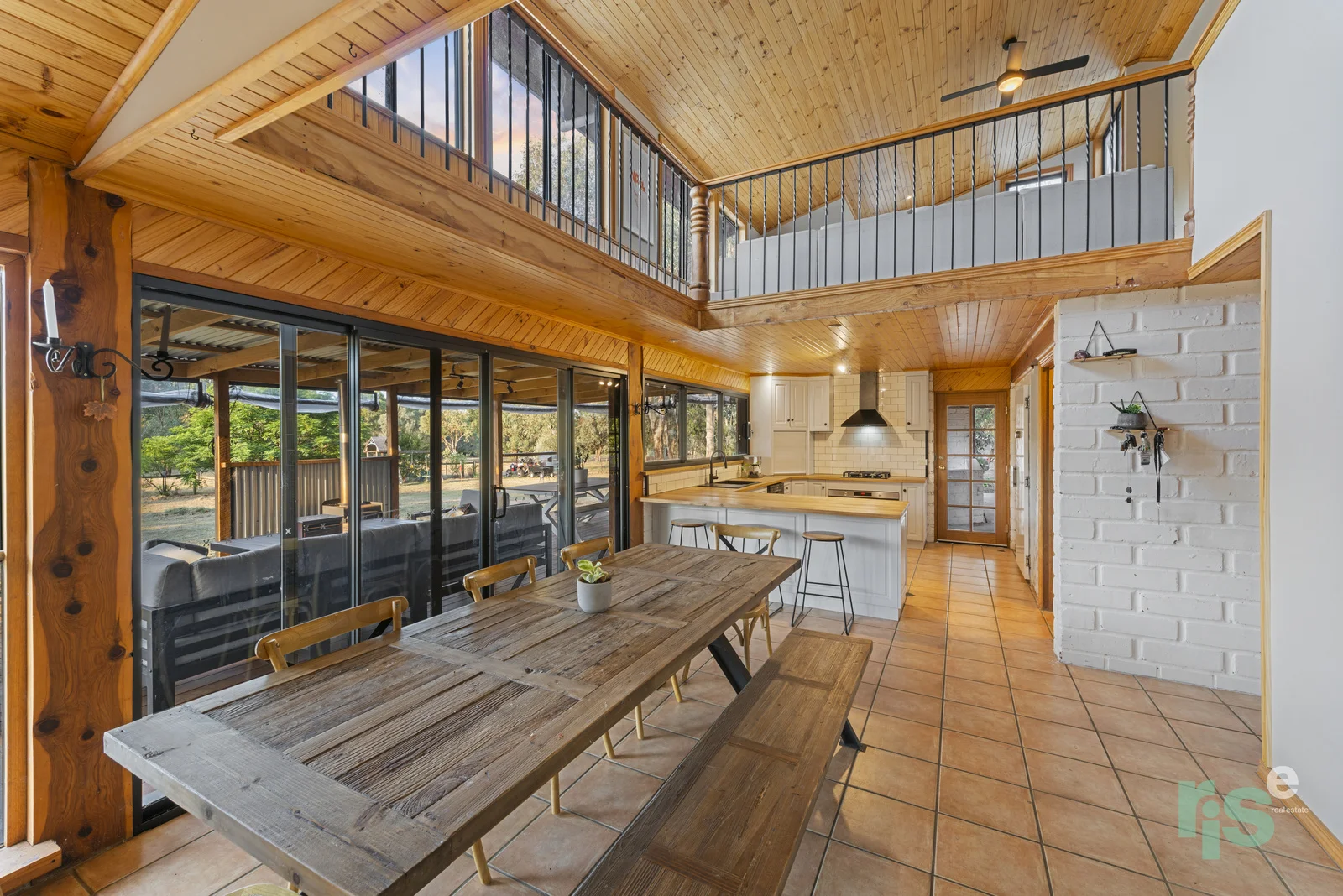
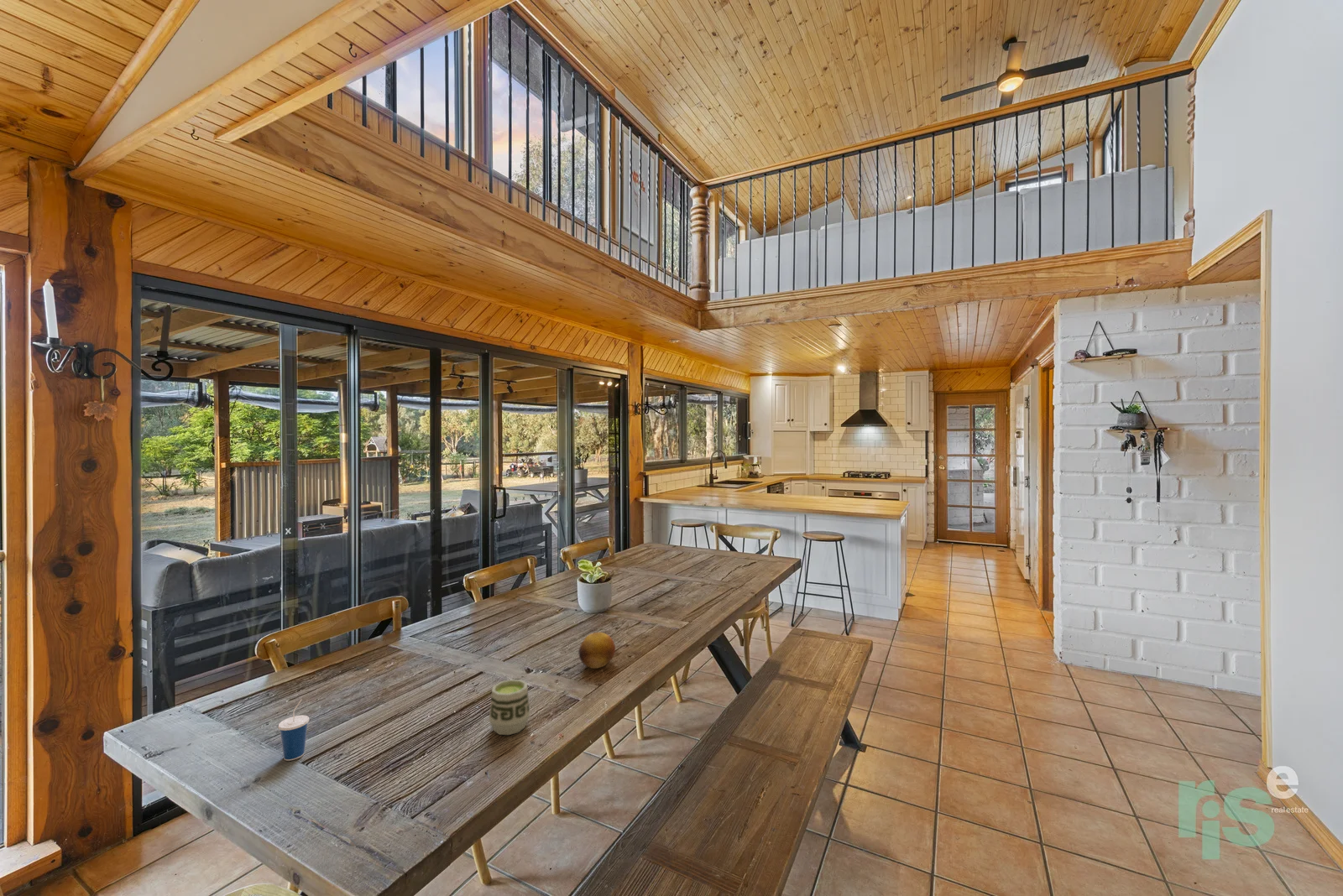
+ fruit [578,632,616,669]
+ cup [277,698,311,761]
+ cup [489,679,530,736]
